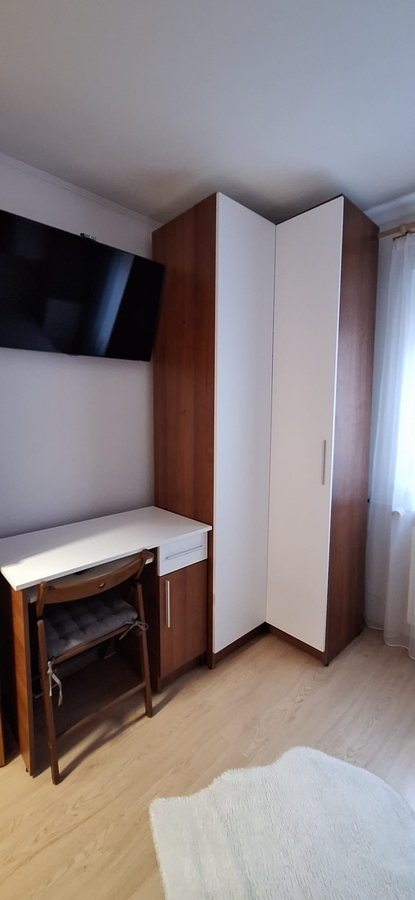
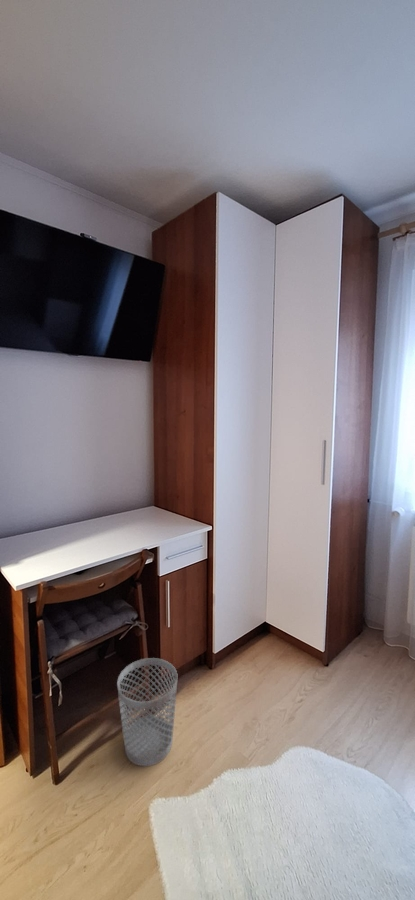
+ wastebasket [116,657,178,767]
